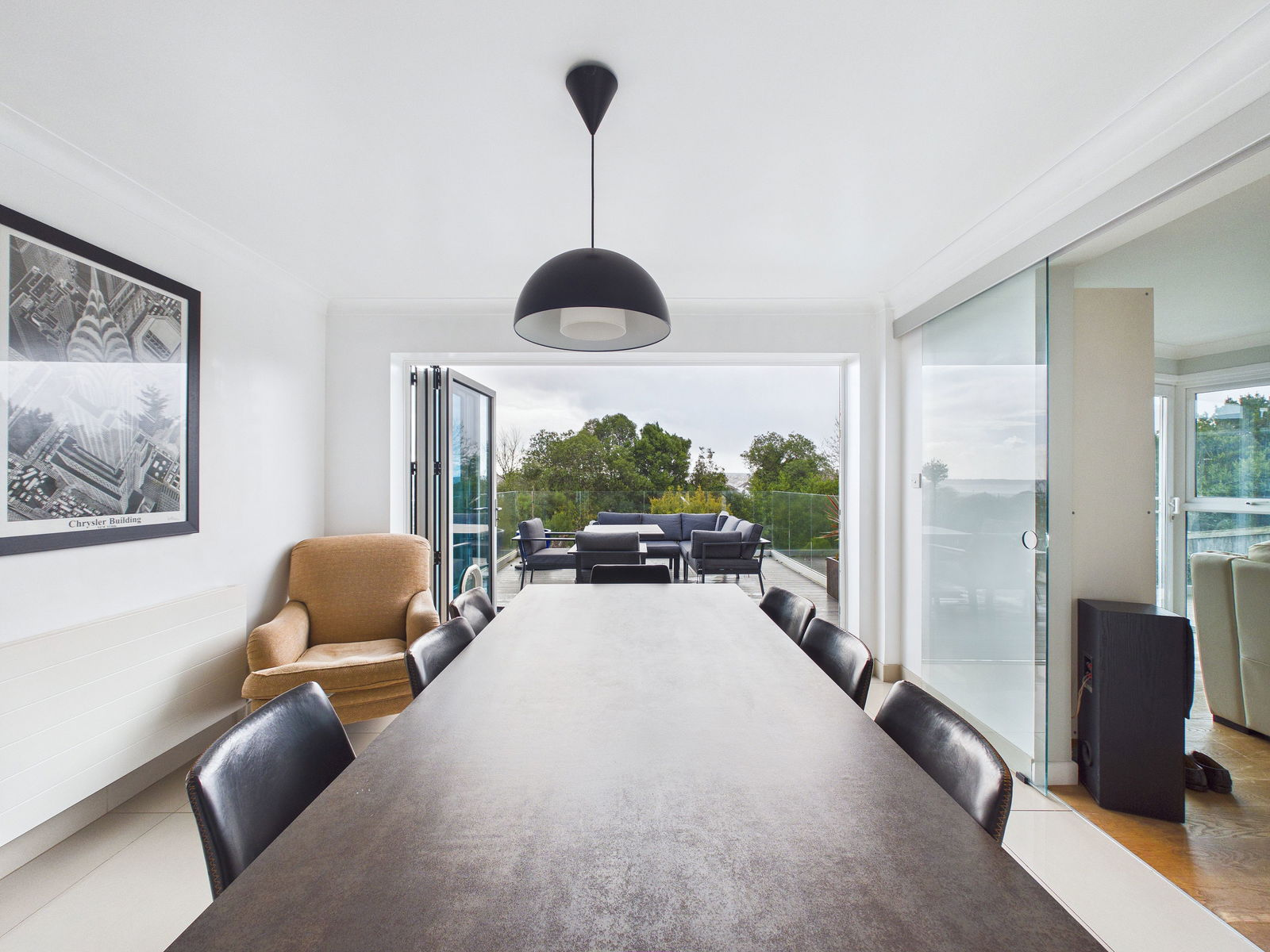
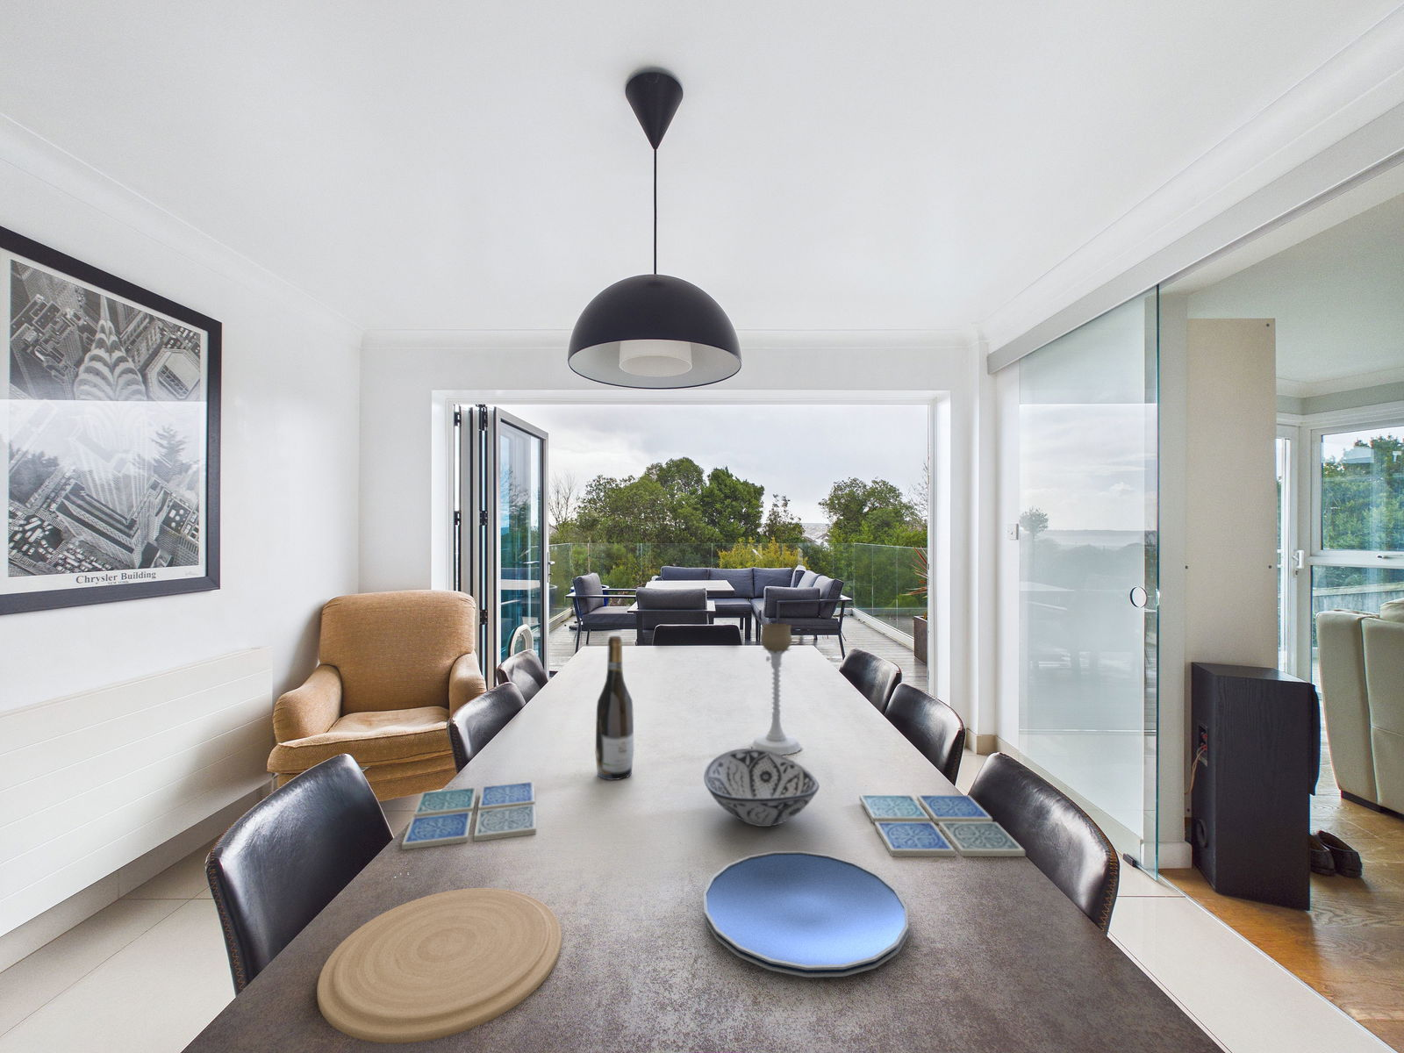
+ plate [702,851,909,979]
+ drink coaster [858,794,1026,857]
+ drink coaster [401,781,537,851]
+ decorative bowl [703,748,820,827]
+ candle holder [751,622,801,755]
+ plate [316,887,563,1044]
+ wine bottle [595,635,635,781]
